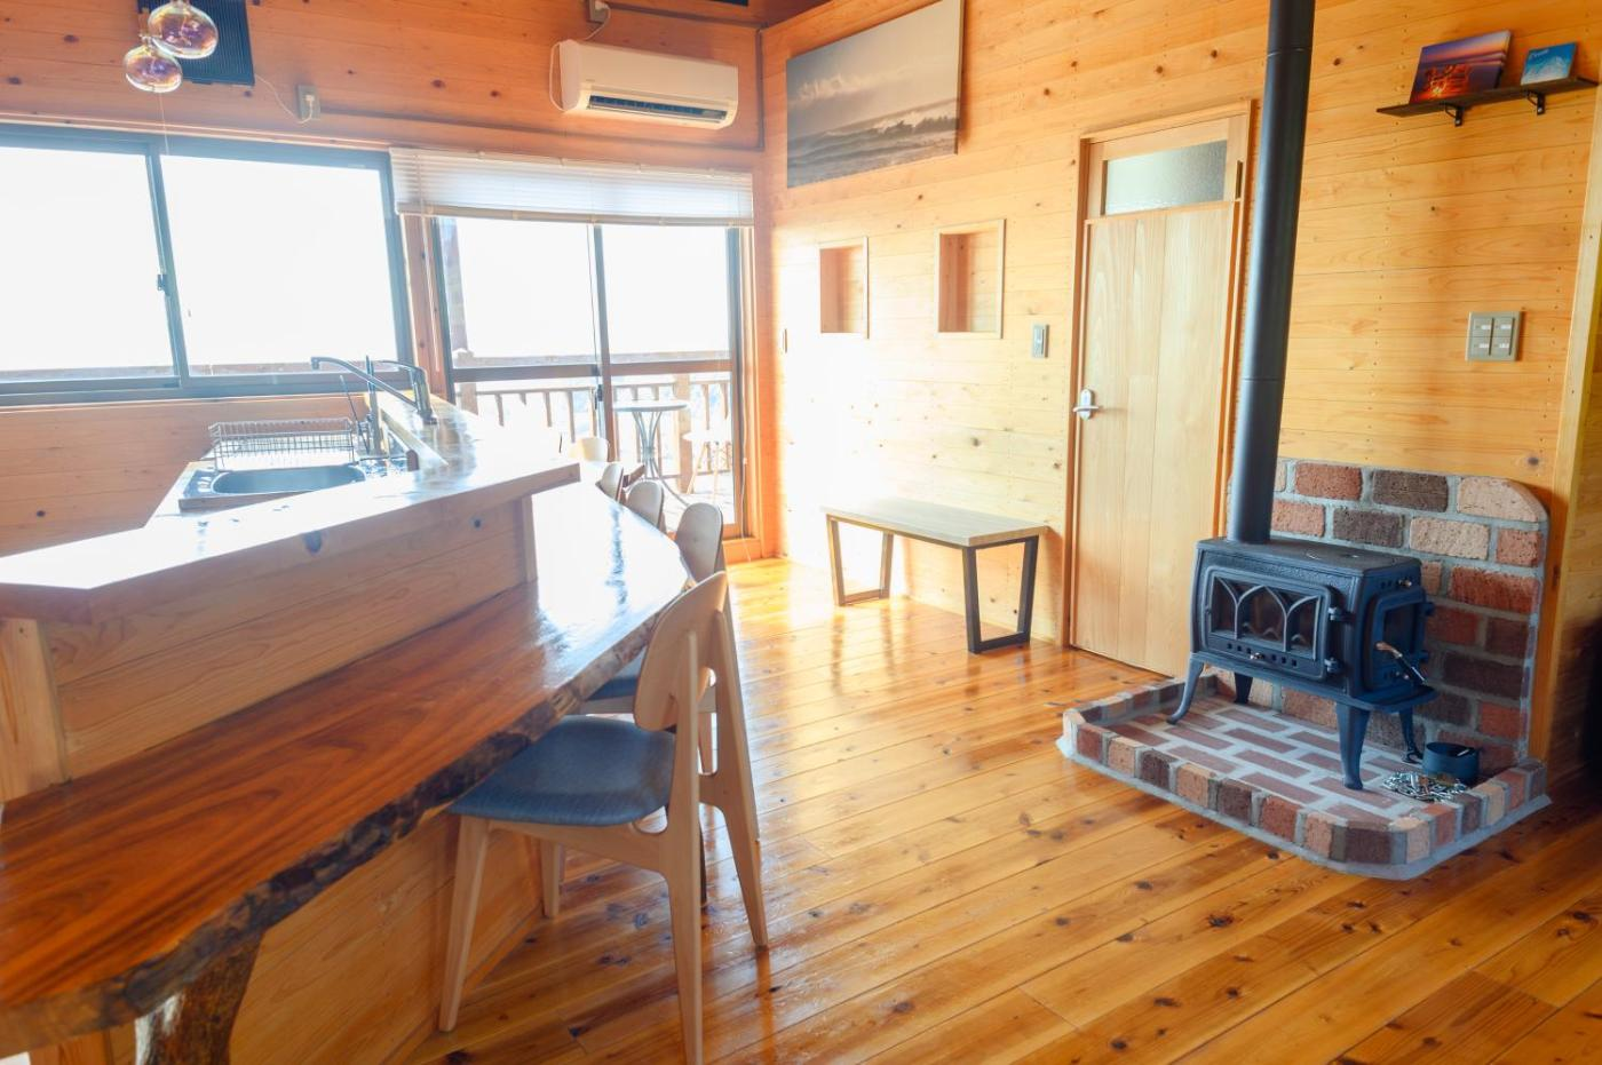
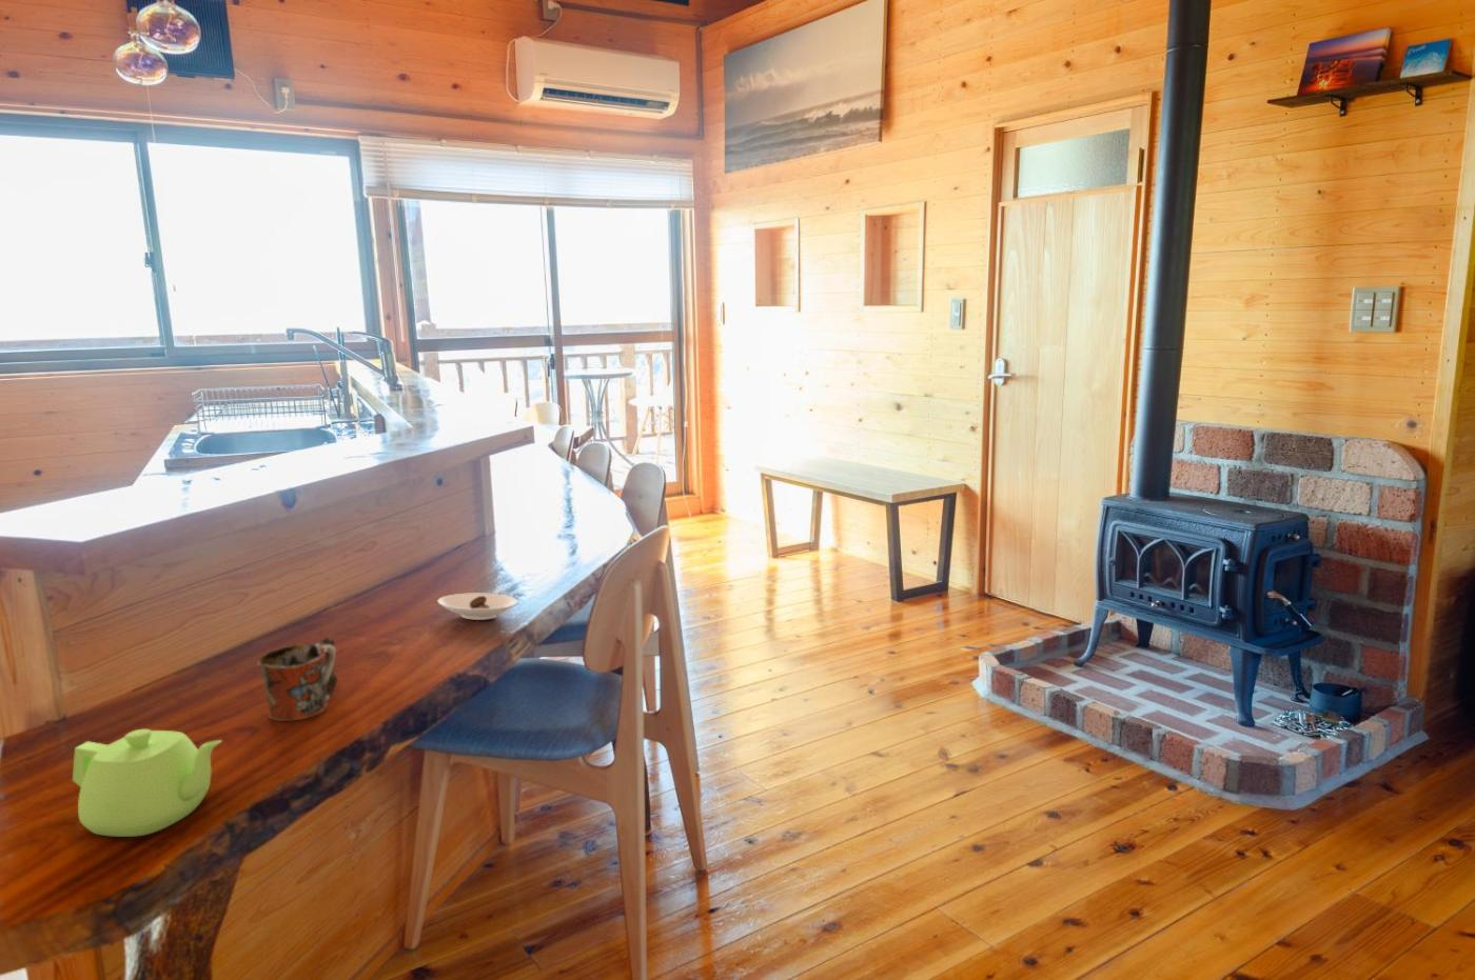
+ saucer [438,593,519,621]
+ mug [256,637,339,722]
+ teapot [71,728,223,838]
